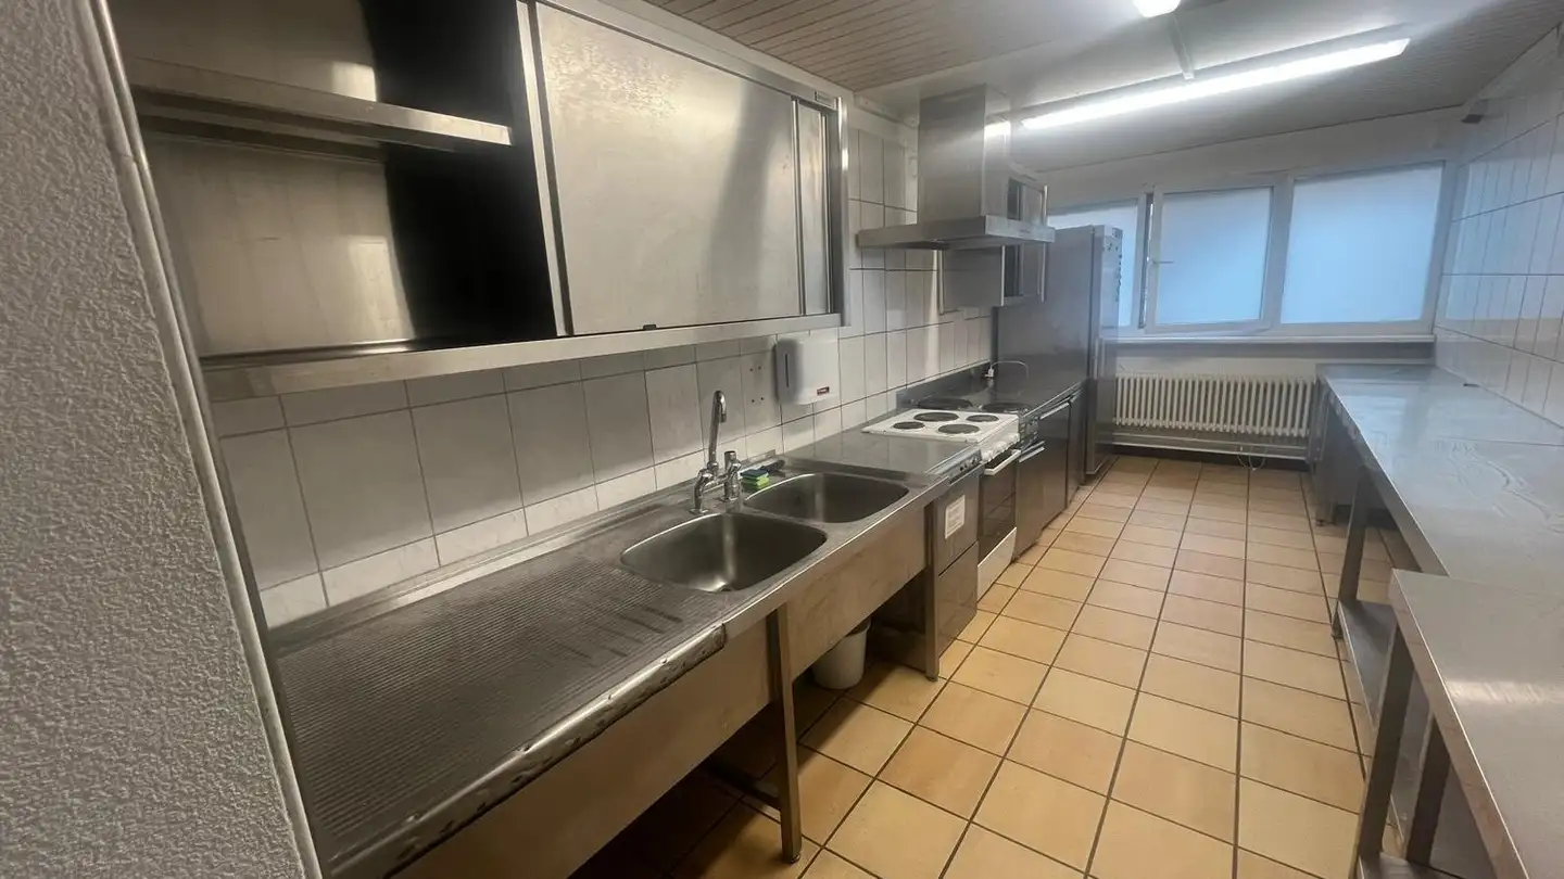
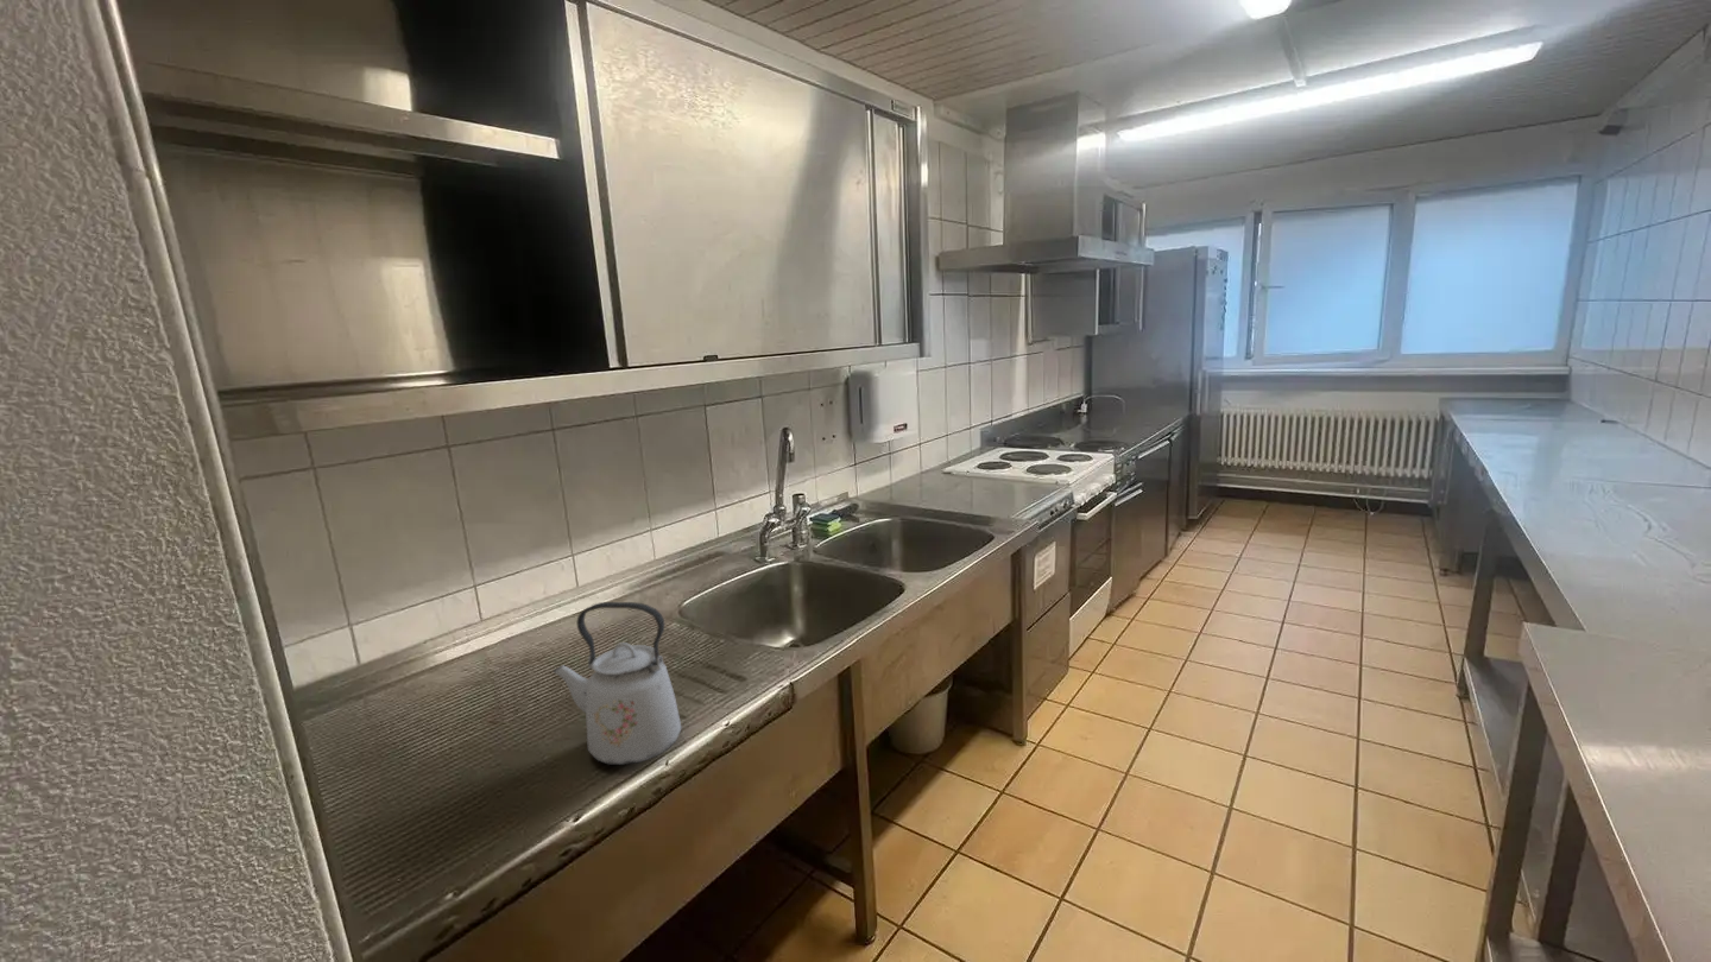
+ kettle [551,601,683,766]
